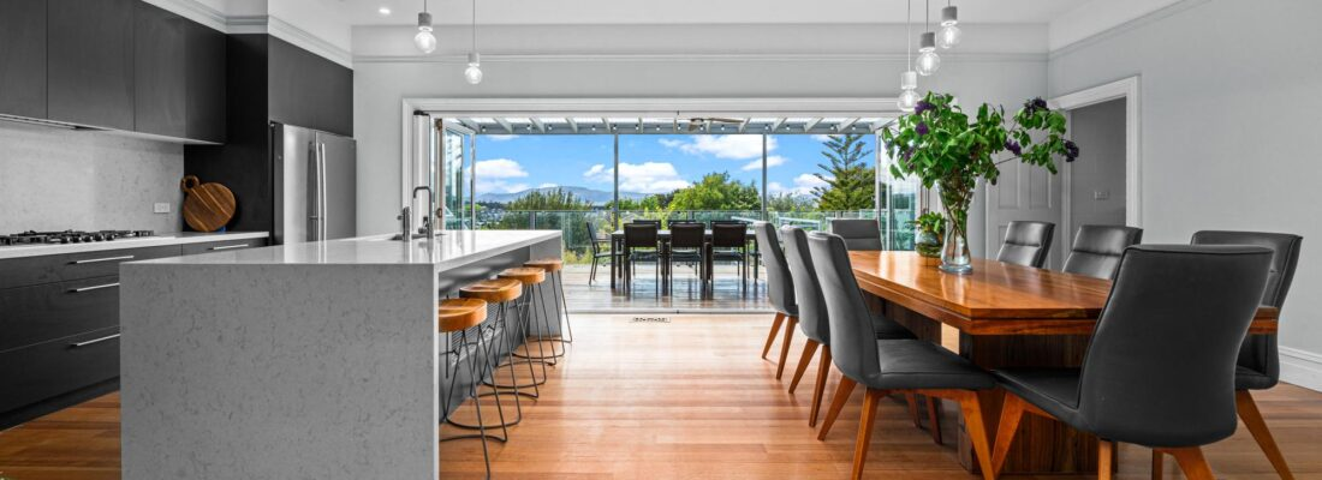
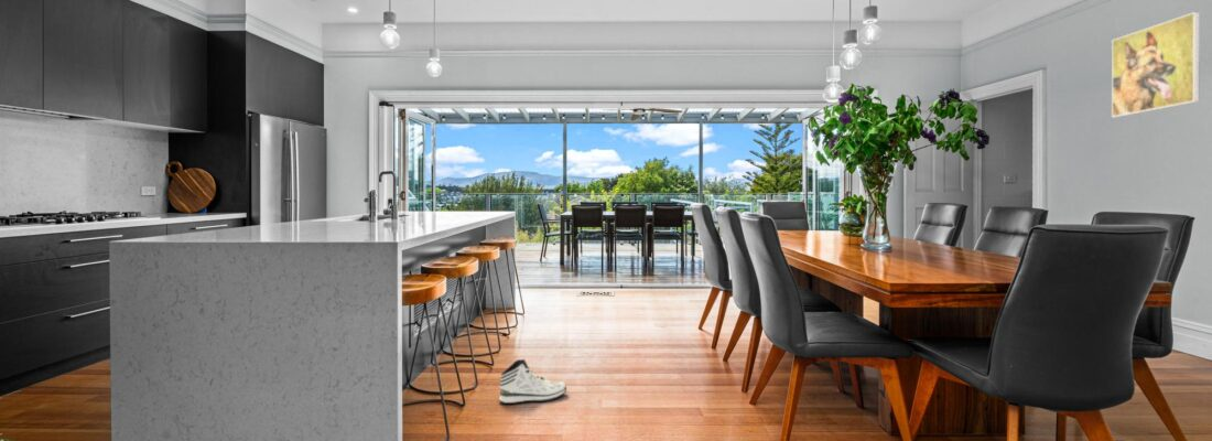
+ sneaker [498,358,567,405]
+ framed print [1111,11,1201,118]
